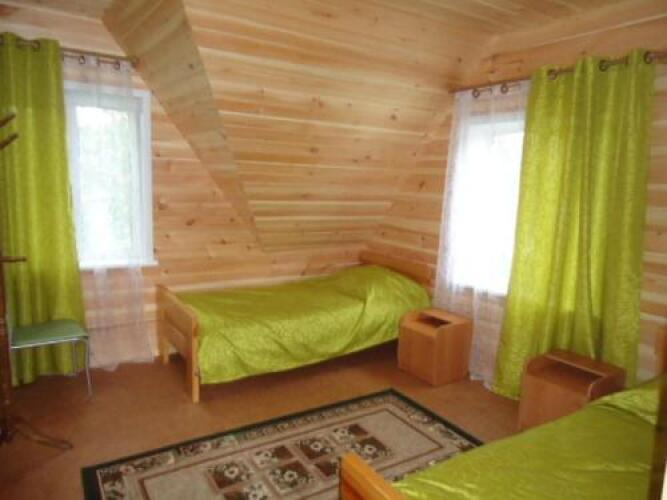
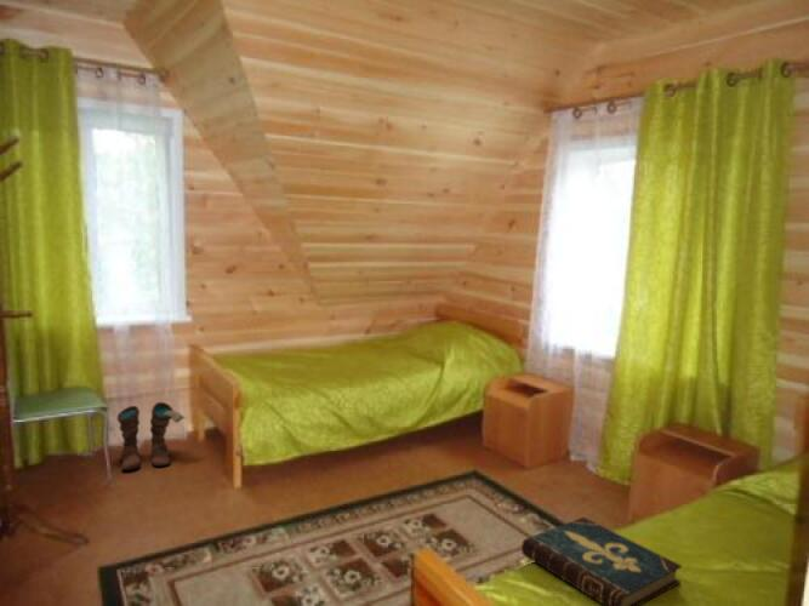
+ boots [116,401,186,471]
+ book [520,516,683,606]
